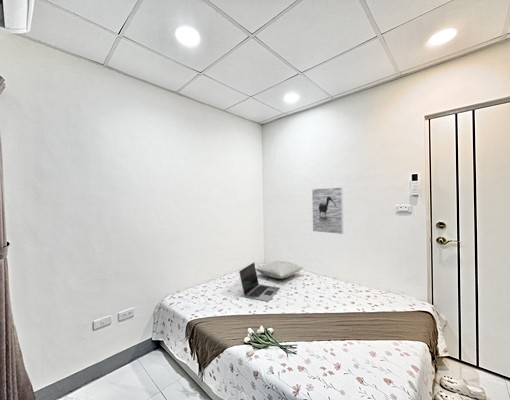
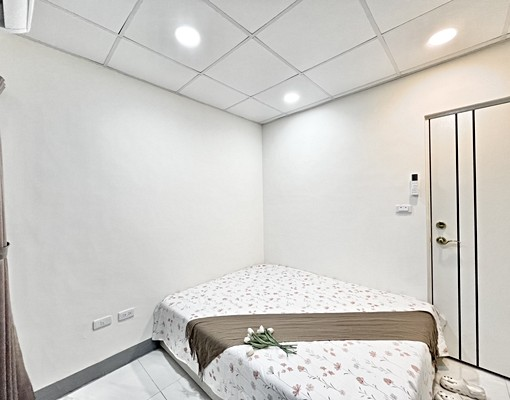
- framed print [311,187,344,235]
- pillow [255,260,304,280]
- laptop [238,262,281,302]
